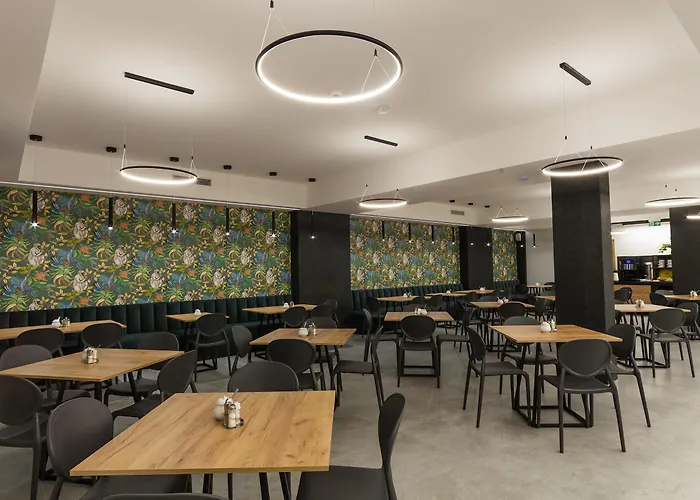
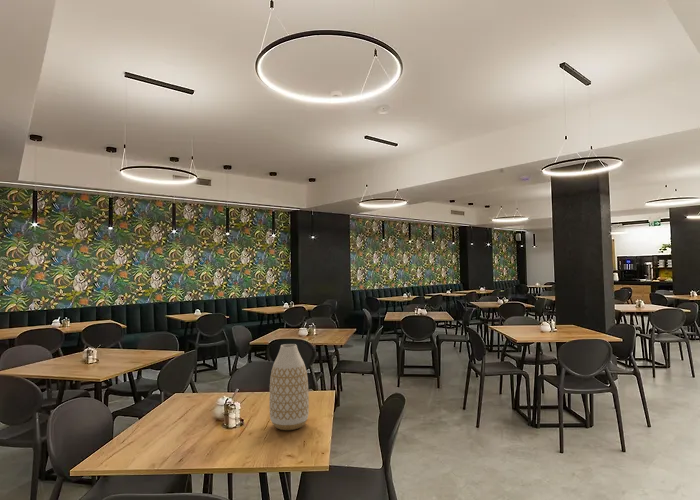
+ vase [268,343,310,431]
